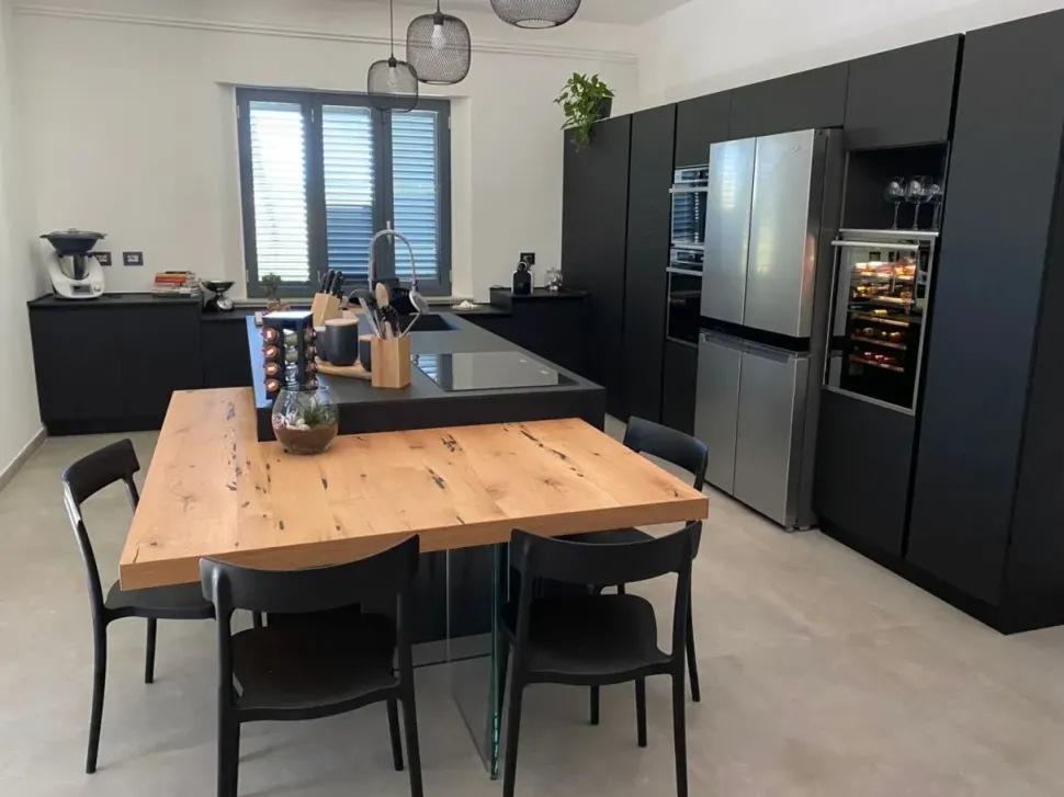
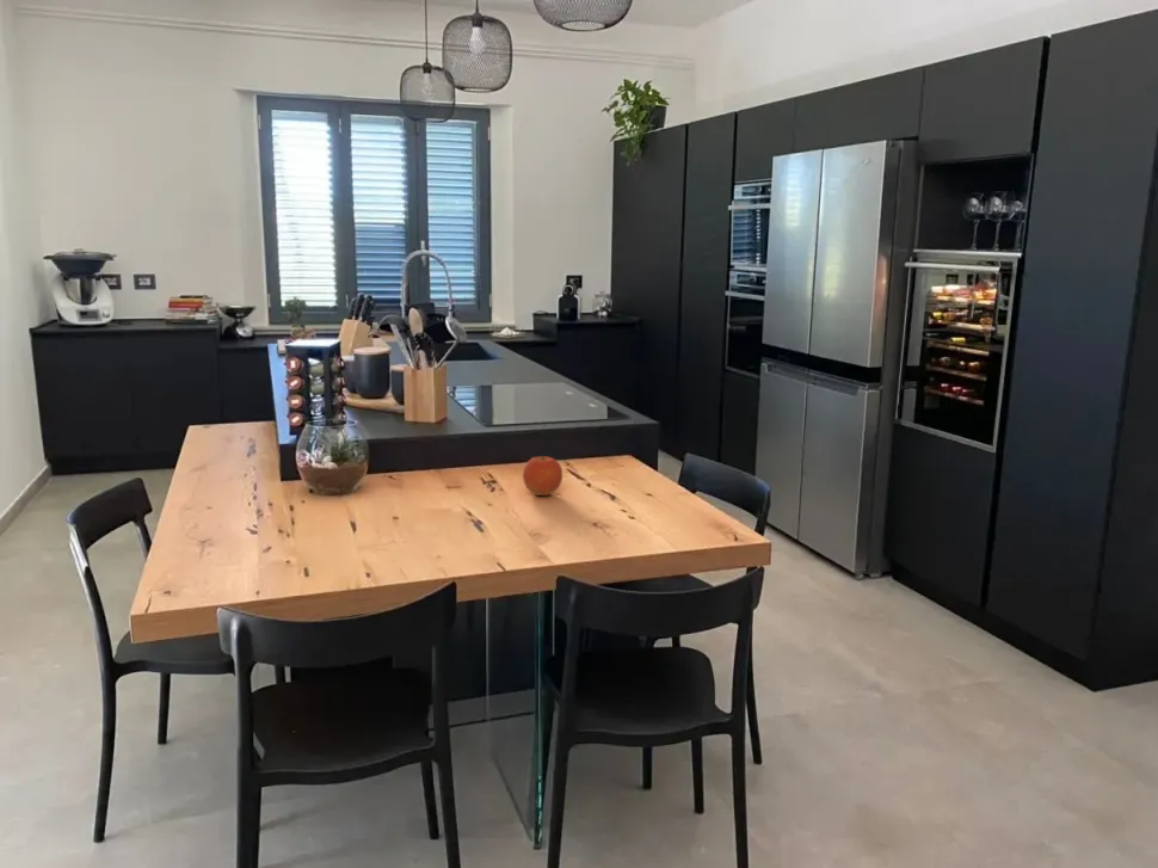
+ fruit [522,455,563,497]
